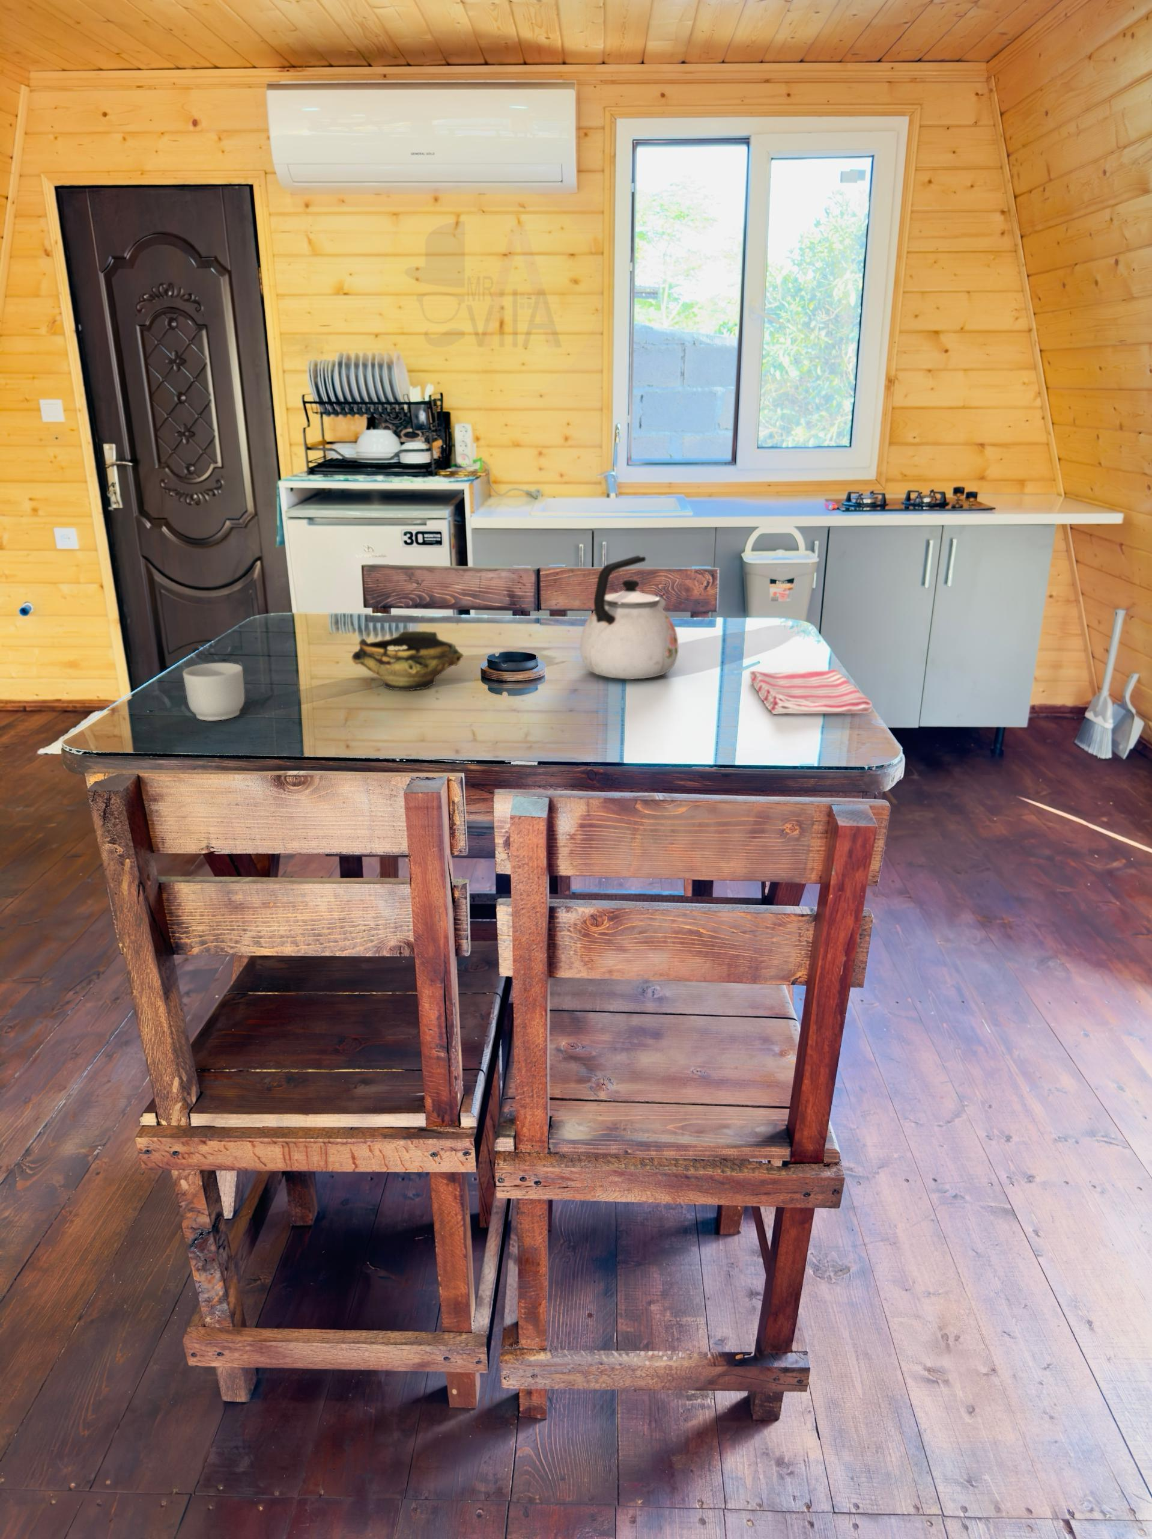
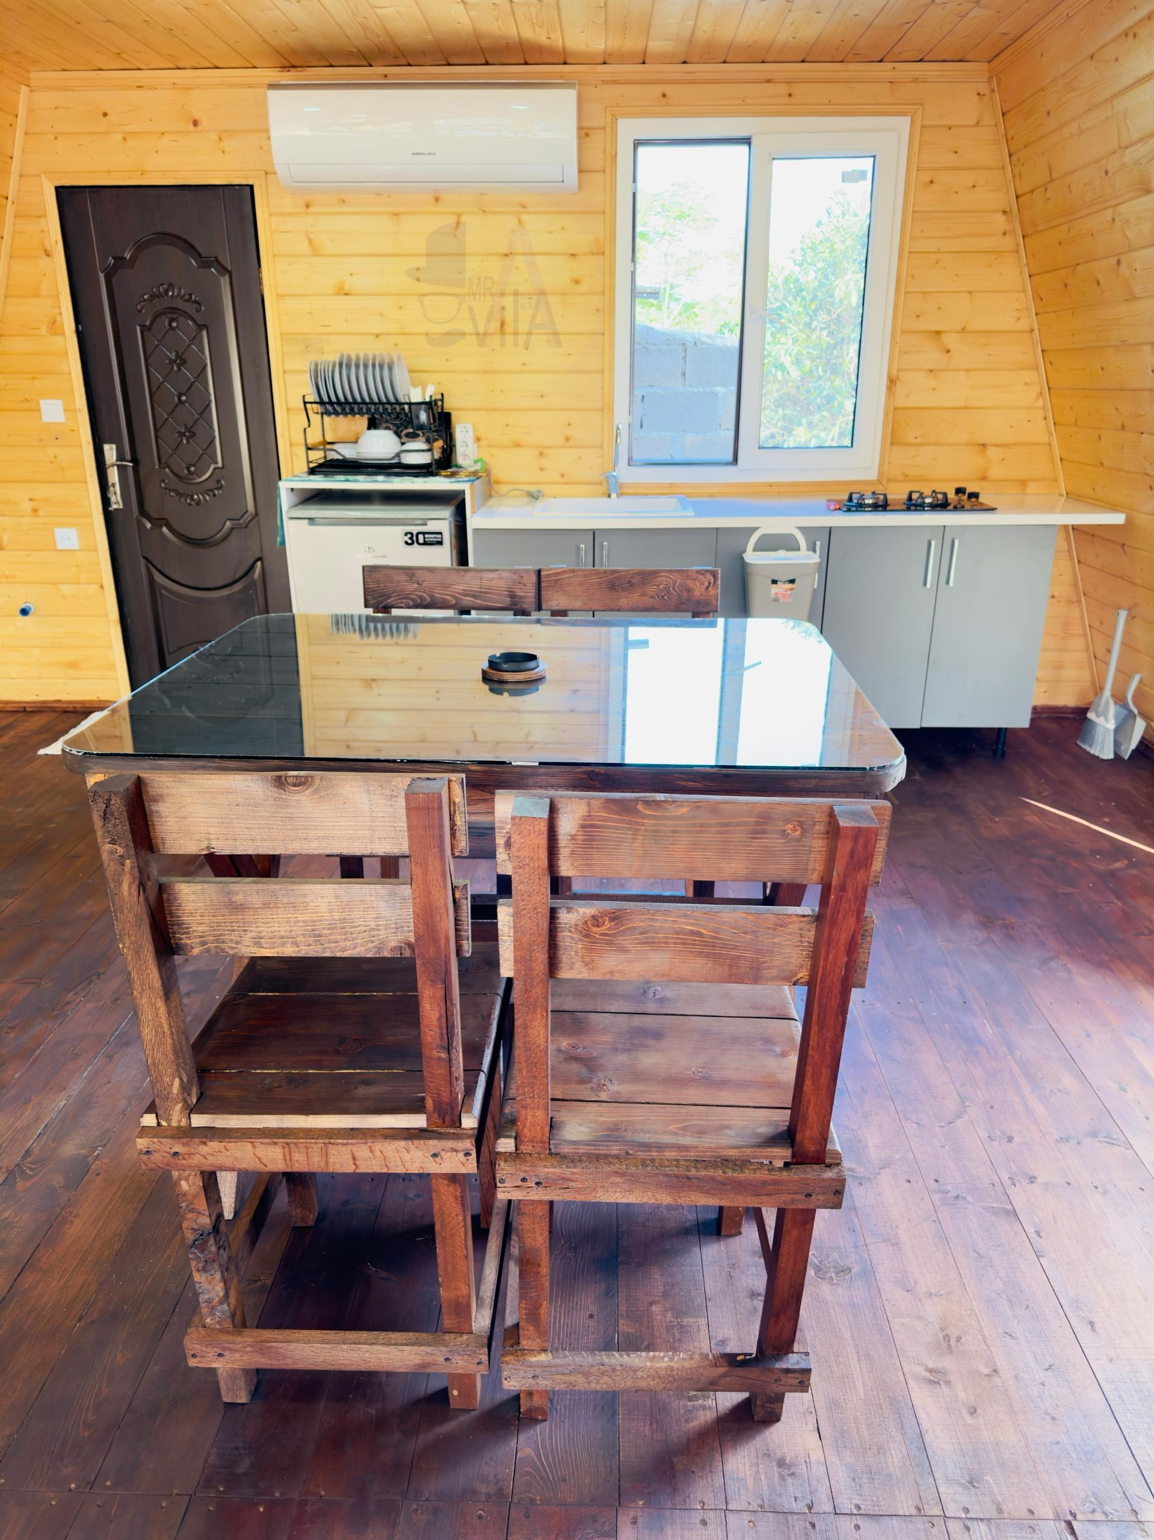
- bowl [351,630,465,691]
- kettle [580,555,679,681]
- mug [182,662,246,722]
- dish towel [749,668,872,714]
